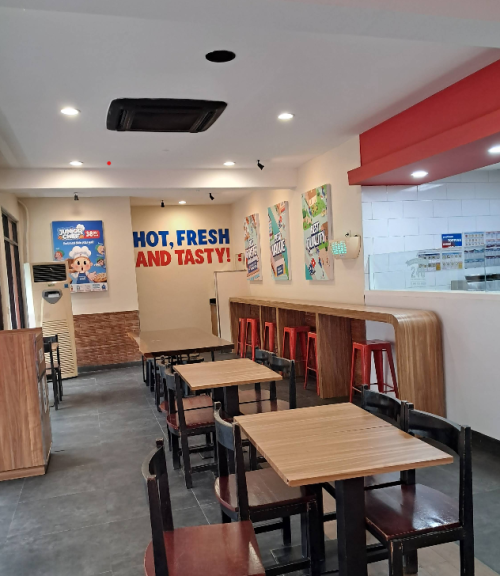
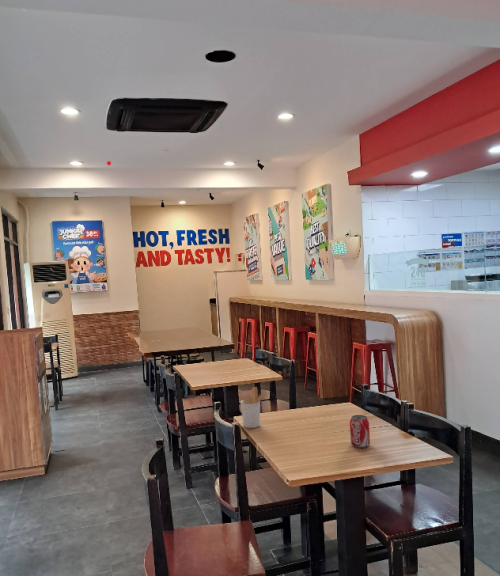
+ utensil holder [239,386,271,429]
+ beverage can [349,414,371,449]
